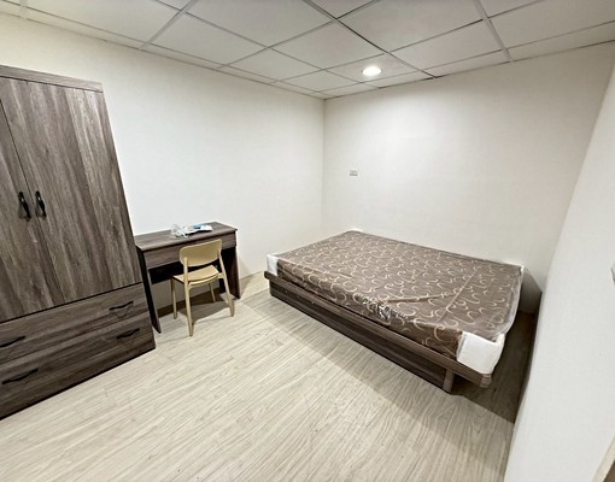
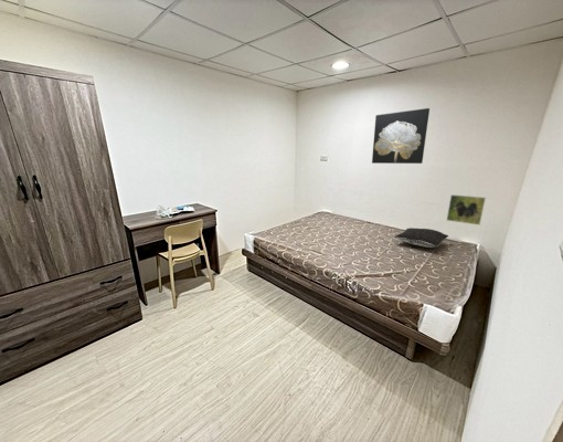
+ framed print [446,193,487,227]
+ wall art [371,107,431,165]
+ pillow [393,227,449,249]
